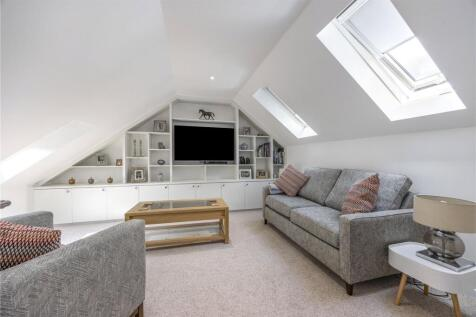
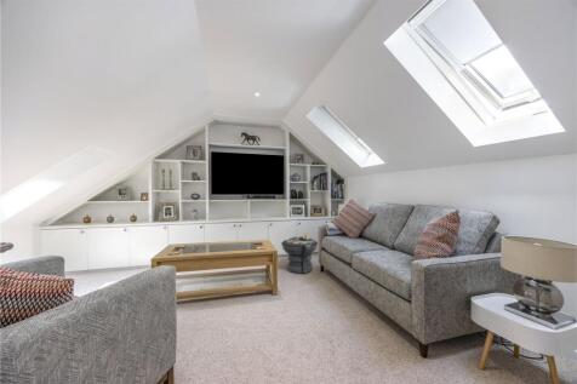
+ side table [280,231,319,275]
